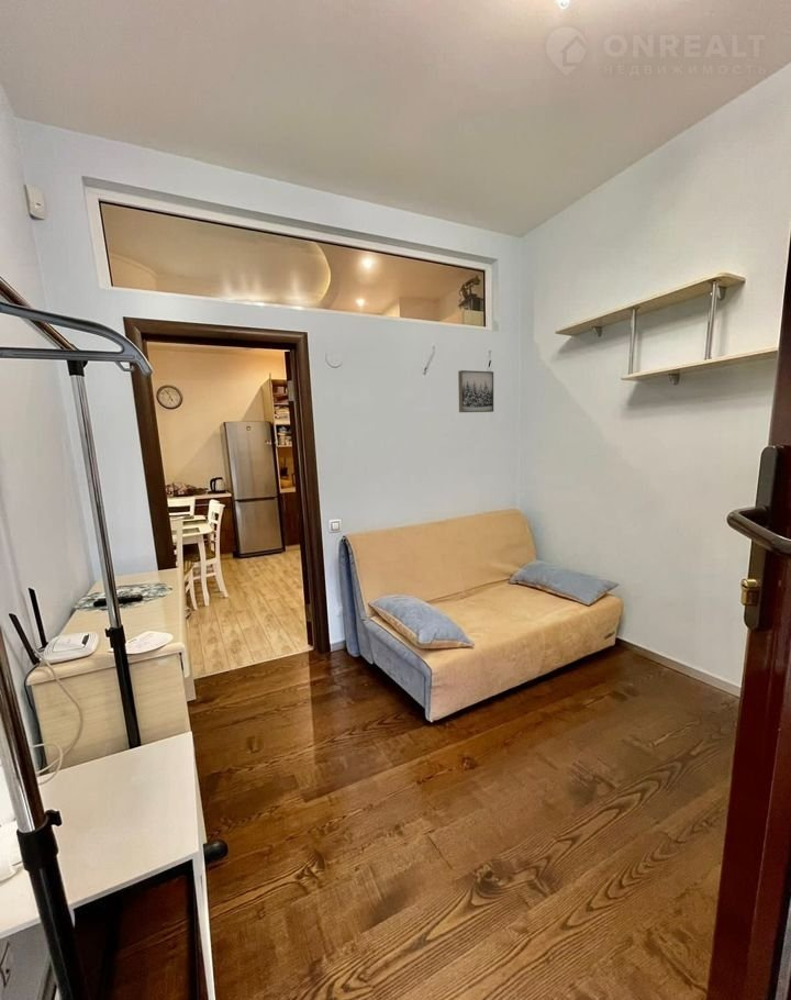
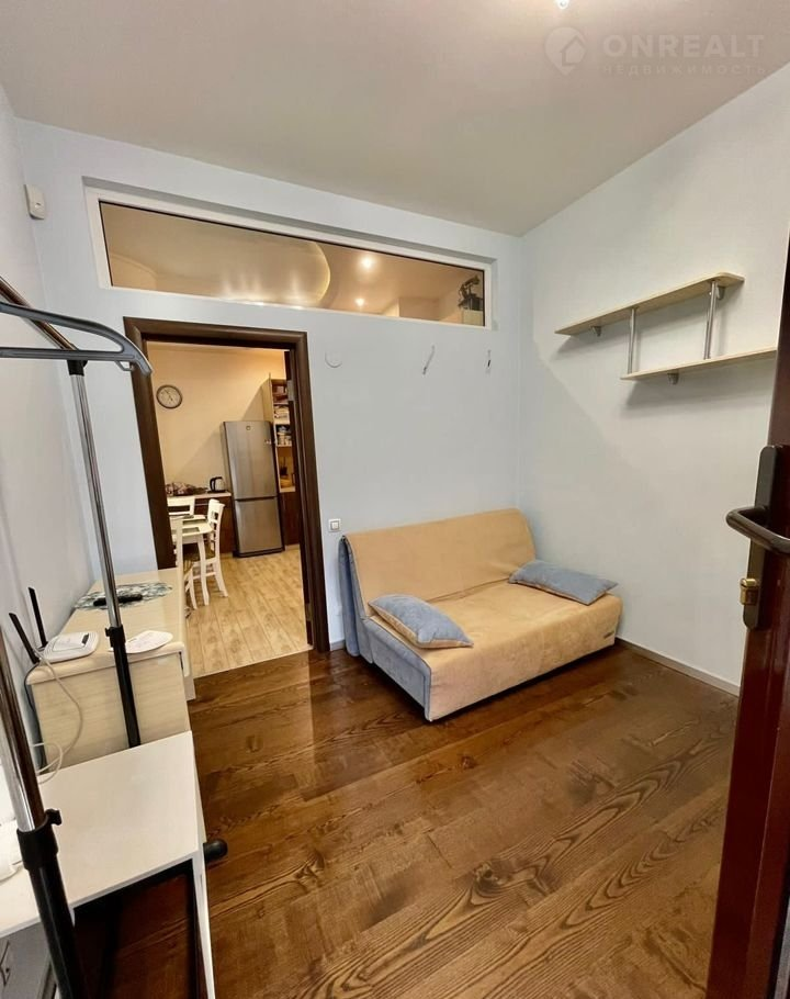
- wall art [457,369,494,413]
